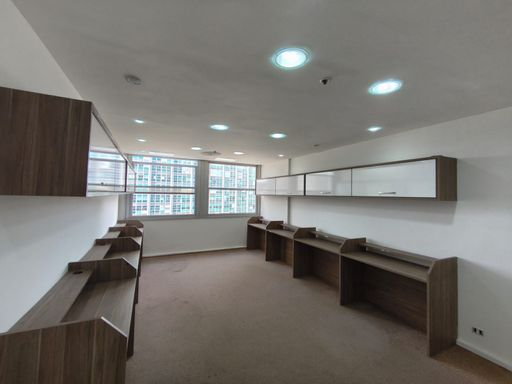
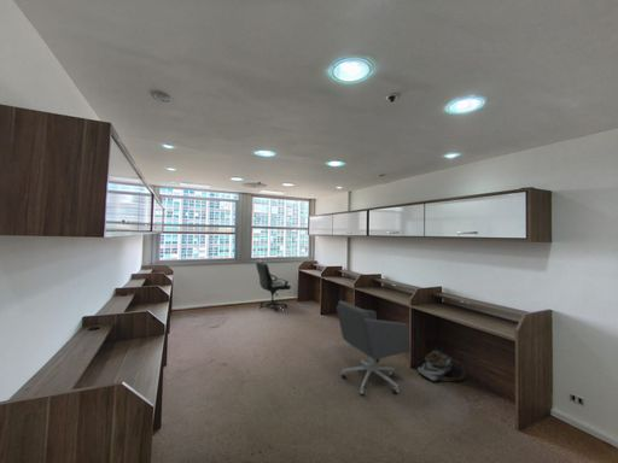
+ office chair [336,299,410,395]
+ office chair [255,258,292,312]
+ backpack [416,348,466,382]
